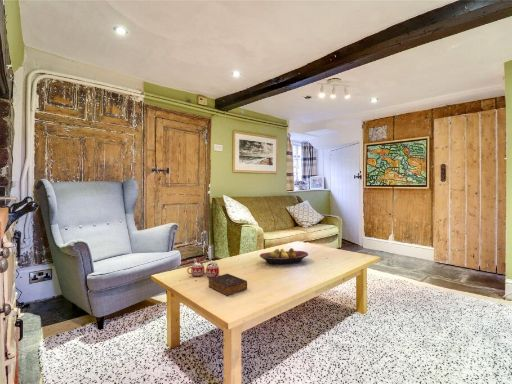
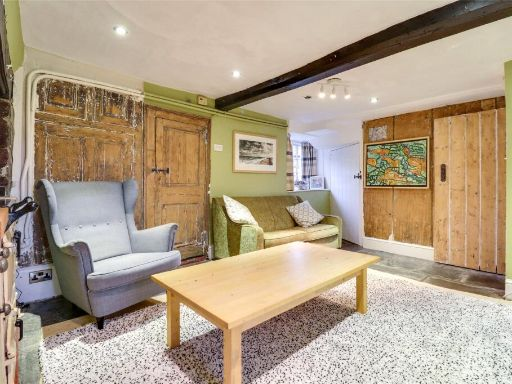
- fruit bowl [259,247,309,266]
- mug [186,258,220,278]
- book [207,273,248,297]
